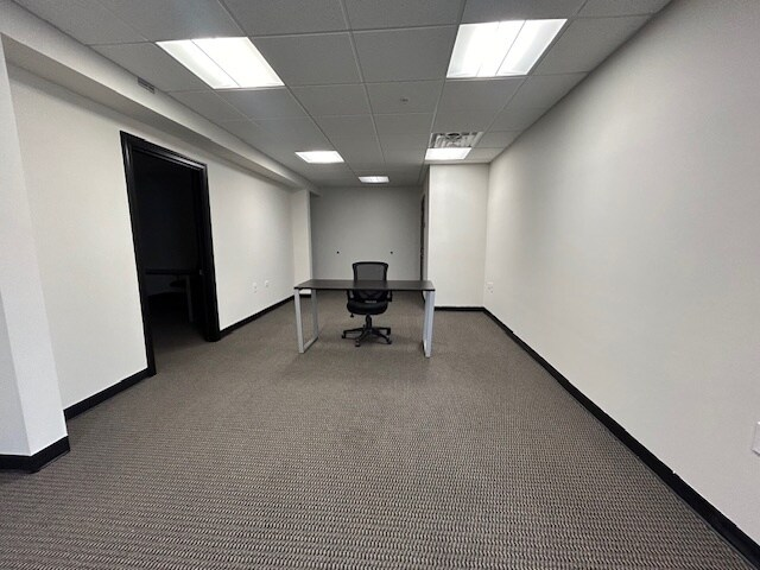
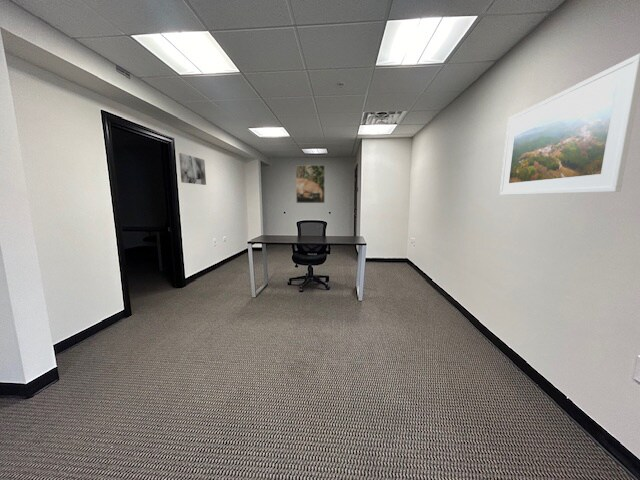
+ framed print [499,52,640,196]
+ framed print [295,164,326,204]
+ wall art [178,152,207,186]
